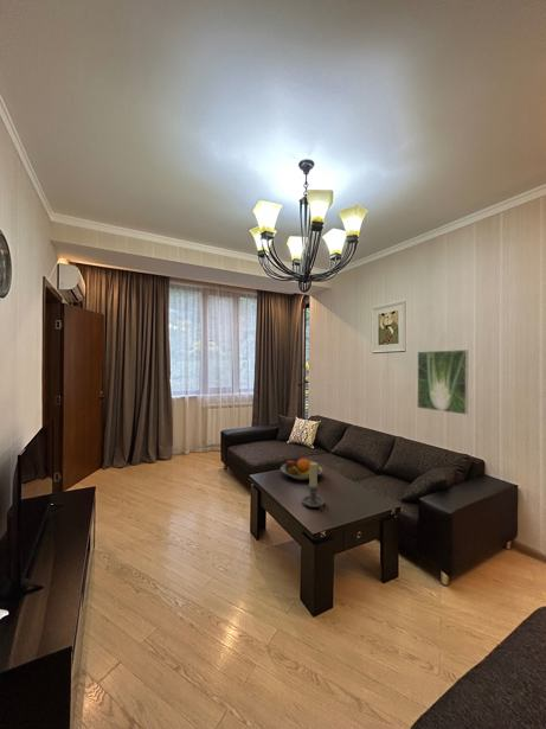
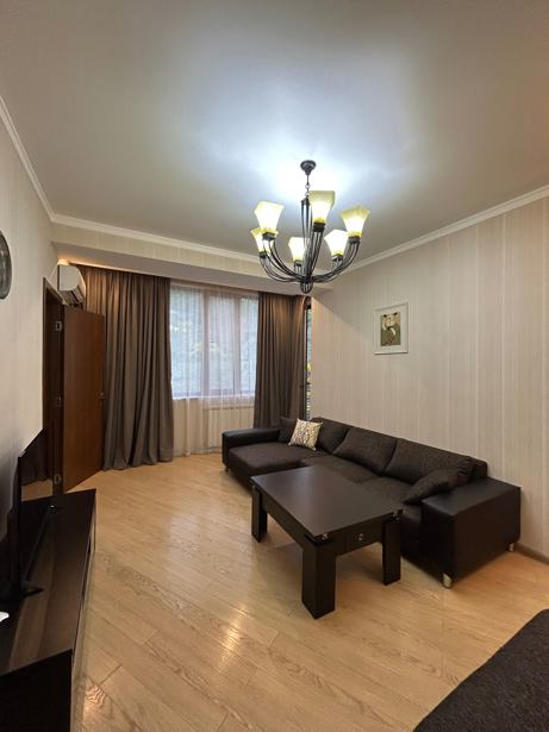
- fruit bowl [280,456,323,481]
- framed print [416,348,469,416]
- candle holder [301,461,326,511]
